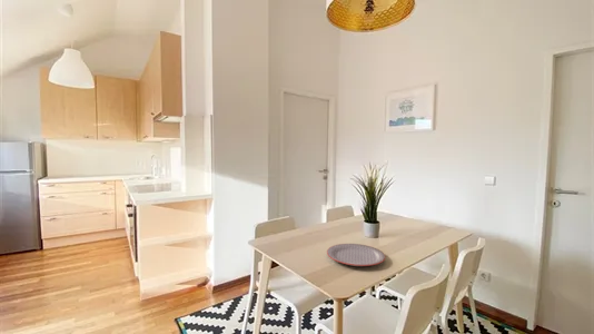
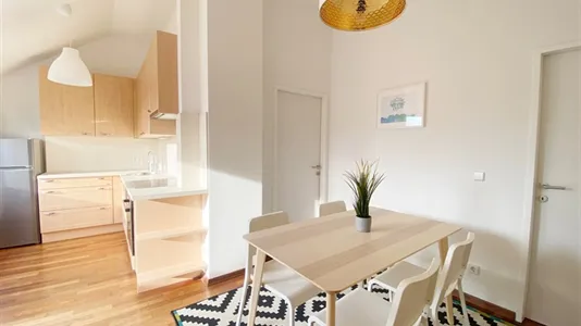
- plate [326,243,386,267]
